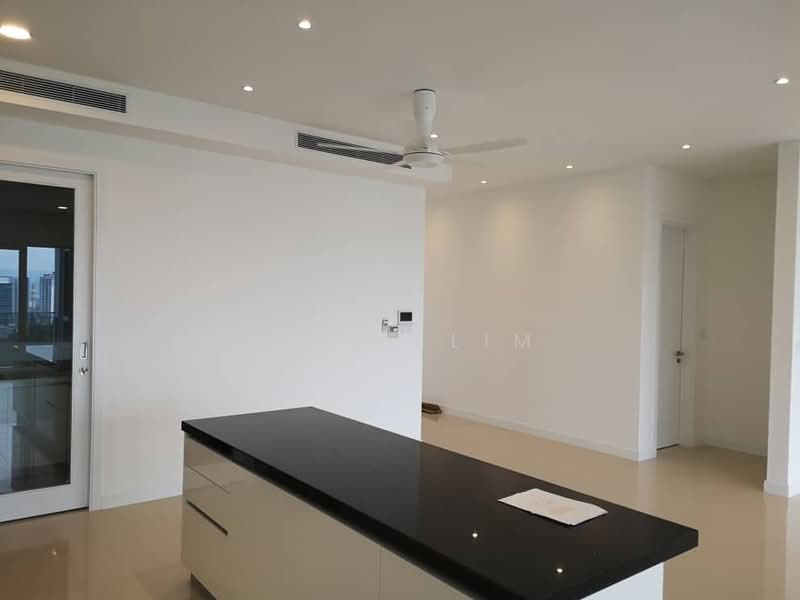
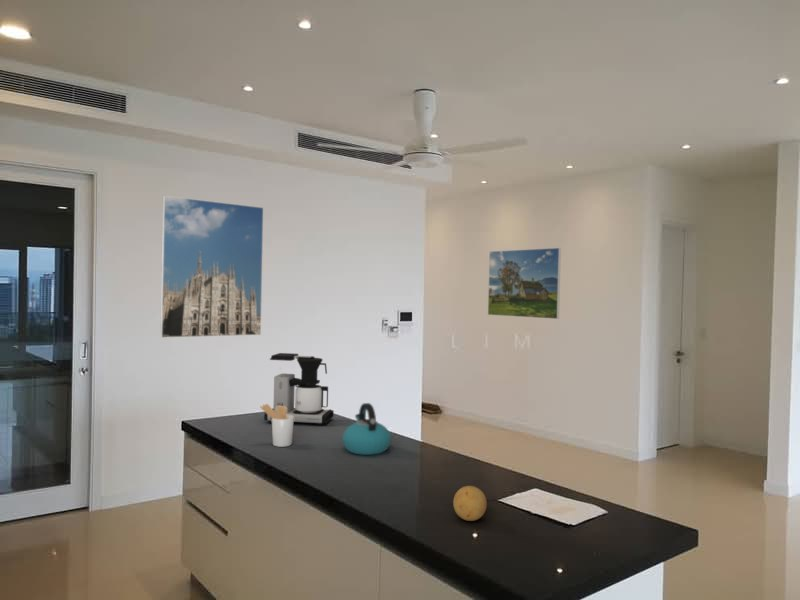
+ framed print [487,247,562,320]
+ utensil holder [259,403,294,448]
+ fruit [452,485,488,522]
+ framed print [159,195,264,339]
+ coffee maker [263,352,335,426]
+ kettle [341,402,392,456]
